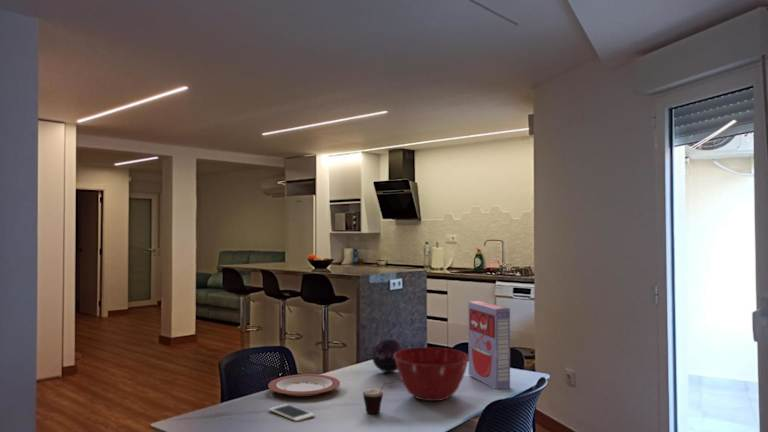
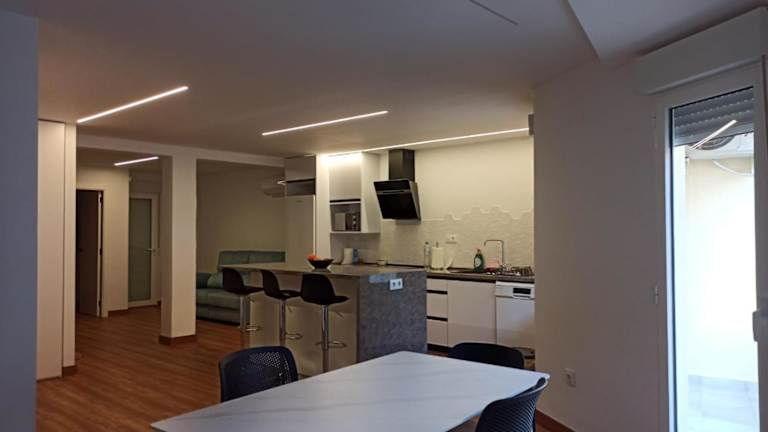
- plate [267,373,341,397]
- cereal box [467,300,511,390]
- cell phone [268,403,316,422]
- mixing bowl [394,346,469,402]
- cup [362,380,395,414]
- decorative orb [371,337,405,373]
